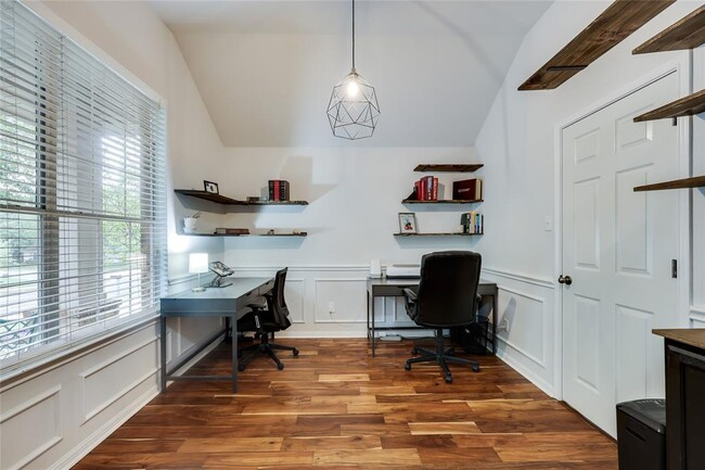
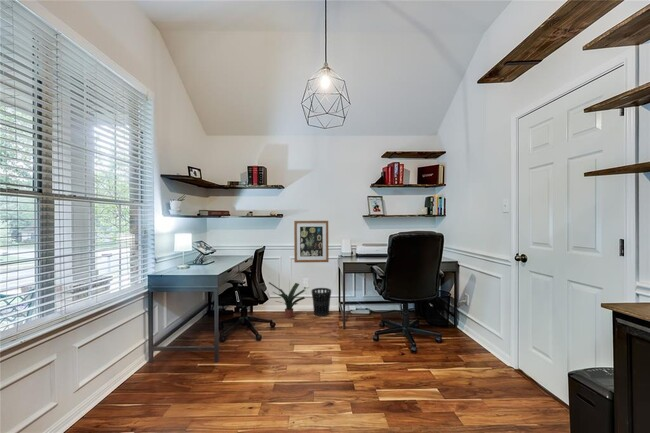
+ wall art [293,220,329,264]
+ wastebasket [311,287,332,317]
+ potted plant [268,281,306,319]
